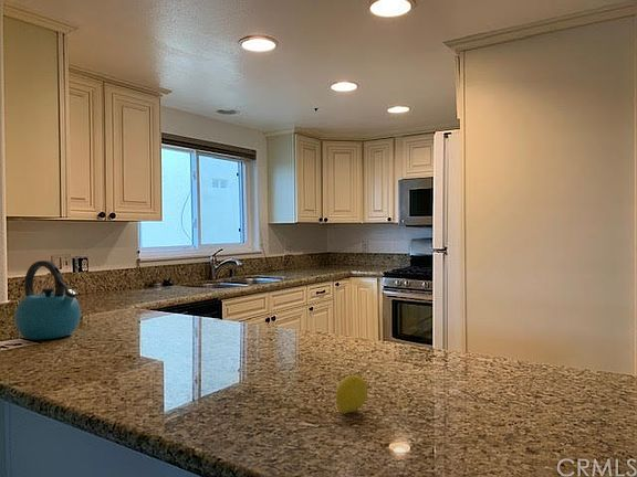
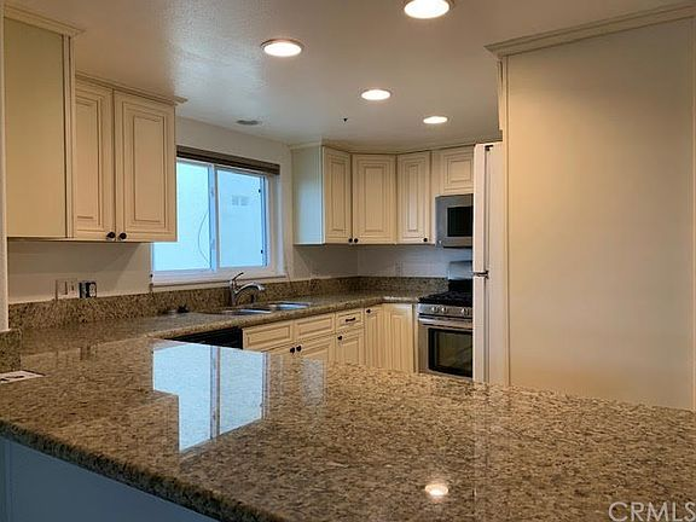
- fruit [335,372,368,414]
- kettle [13,259,82,341]
